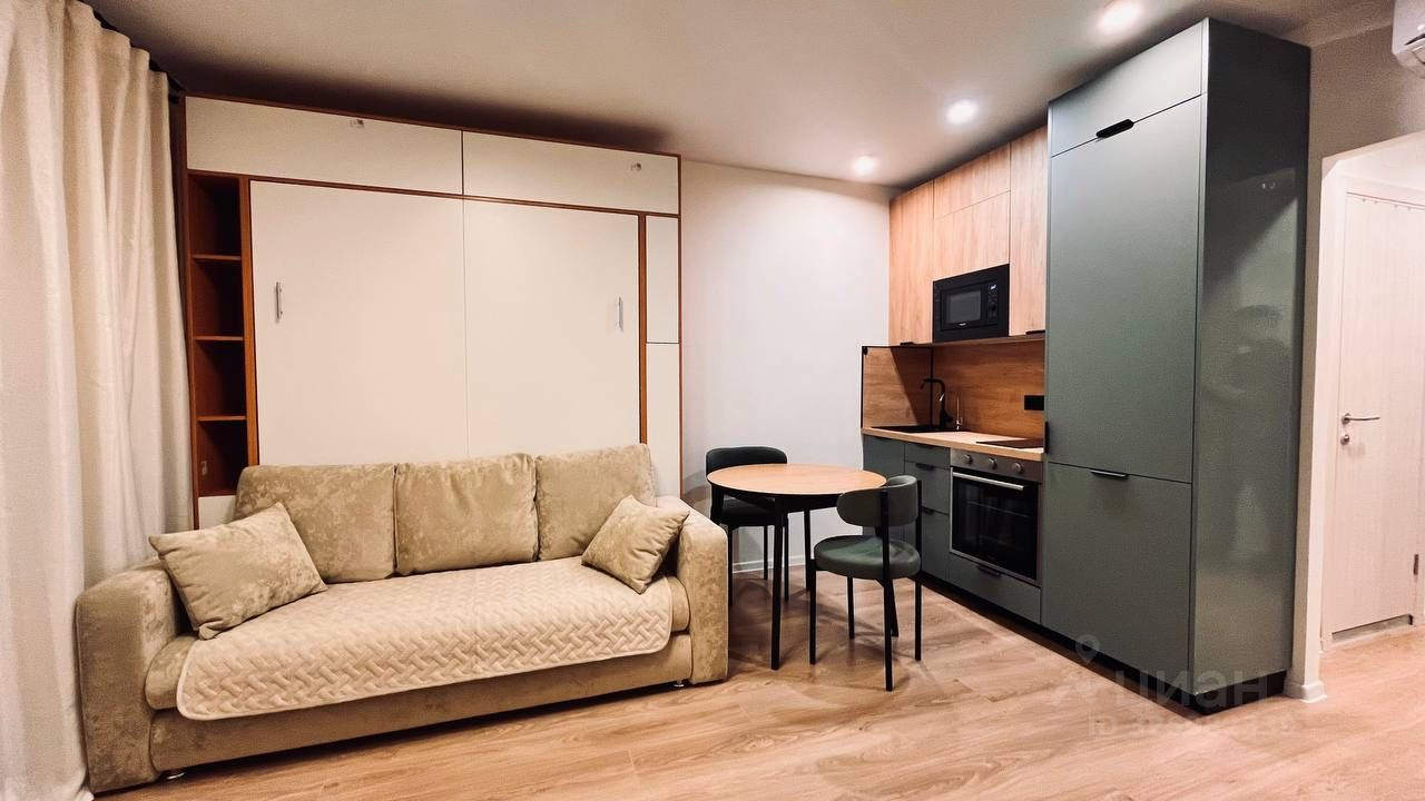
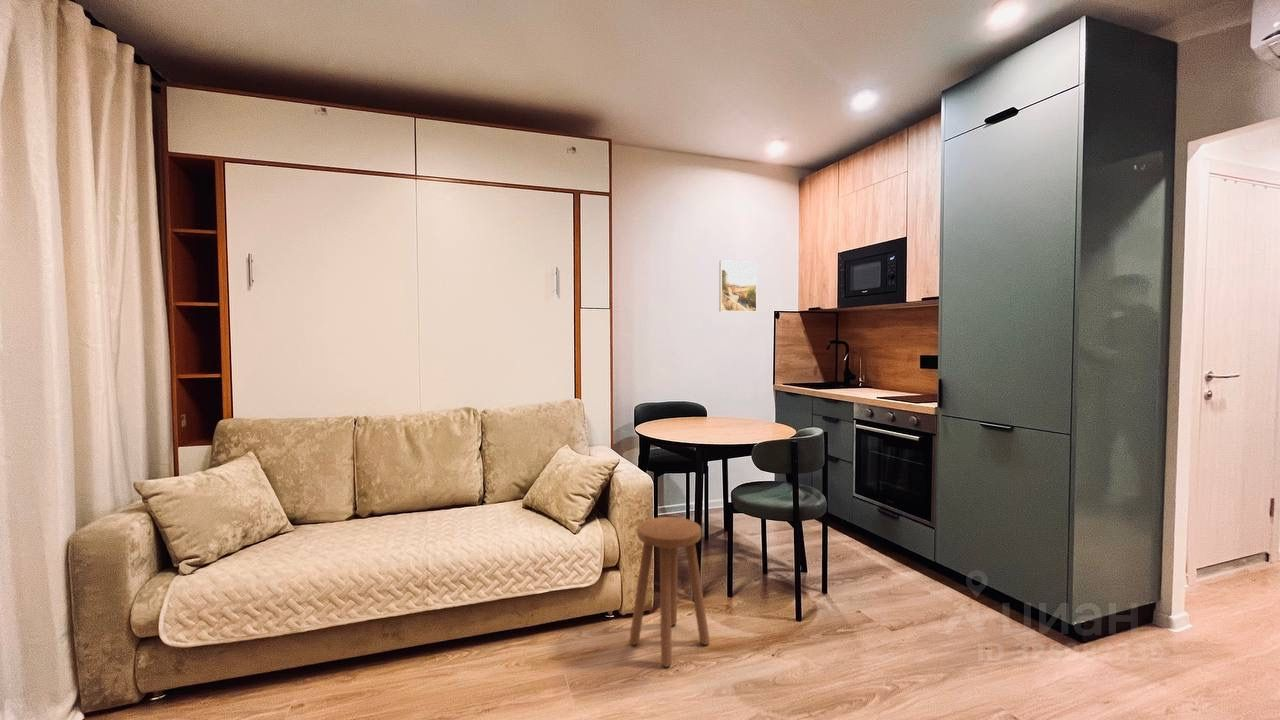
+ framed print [718,259,758,313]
+ stool [628,516,711,668]
